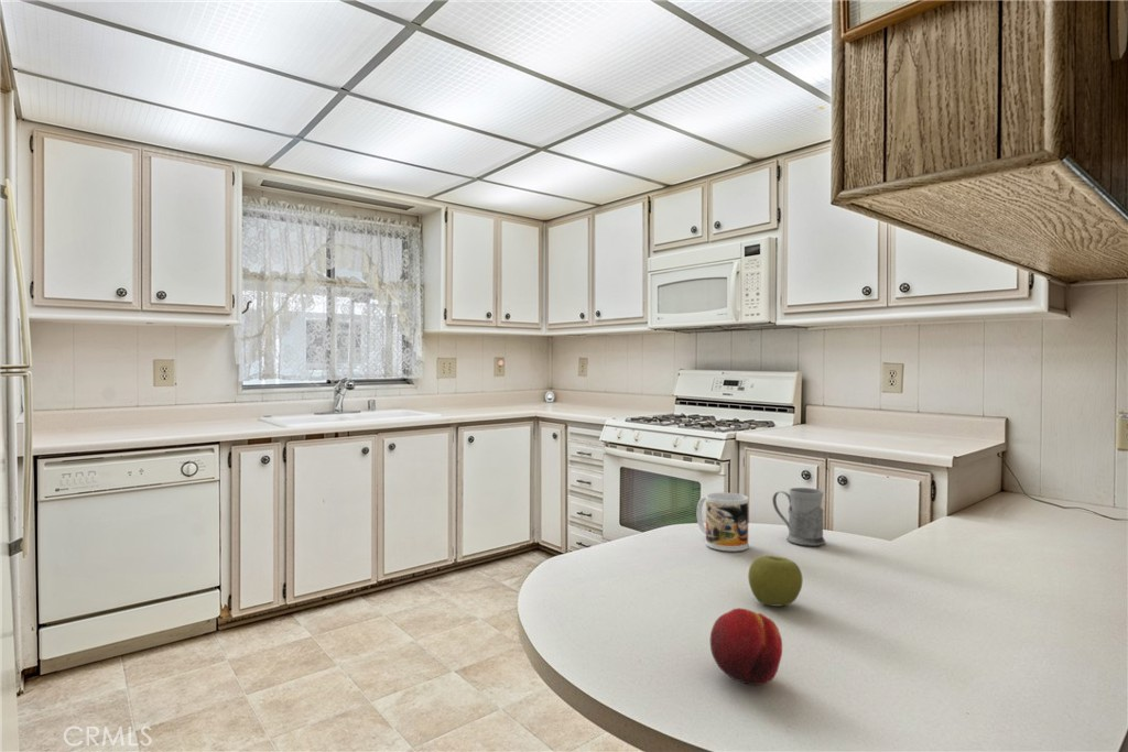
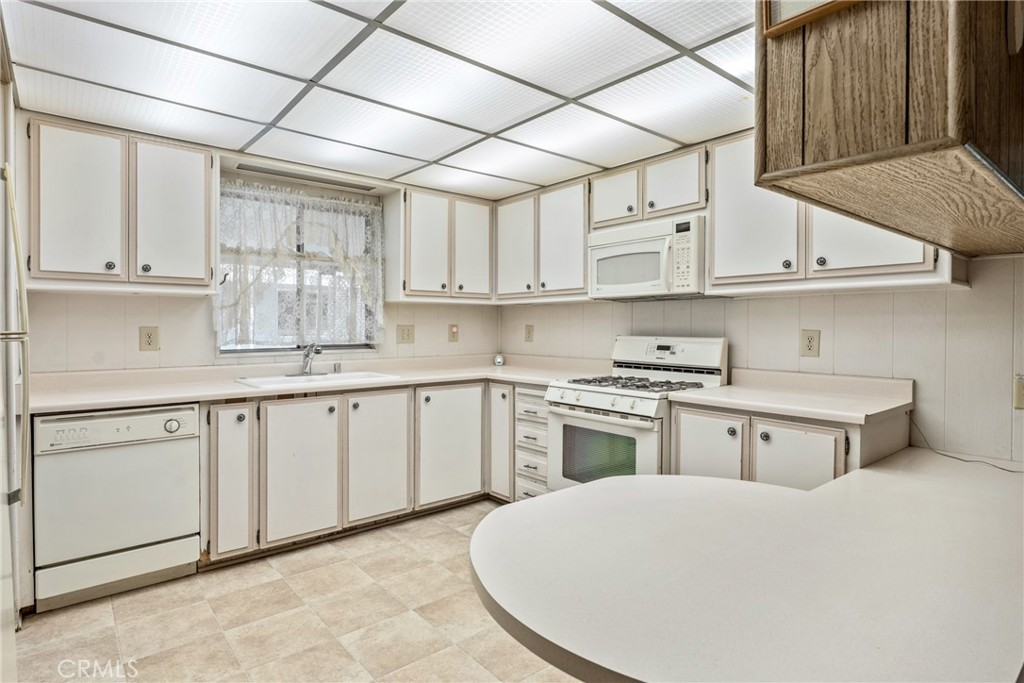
- apple [747,555,803,607]
- fruit [709,607,783,686]
- mug [696,491,749,552]
- mug [771,487,826,547]
